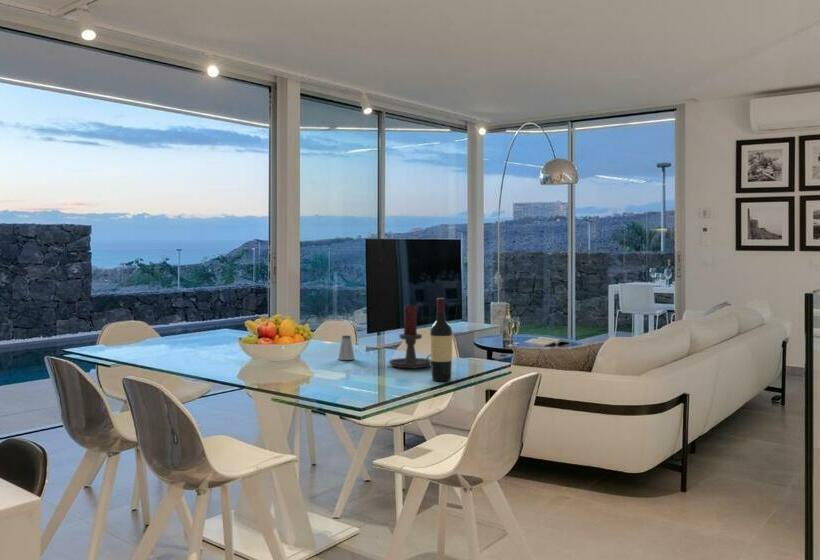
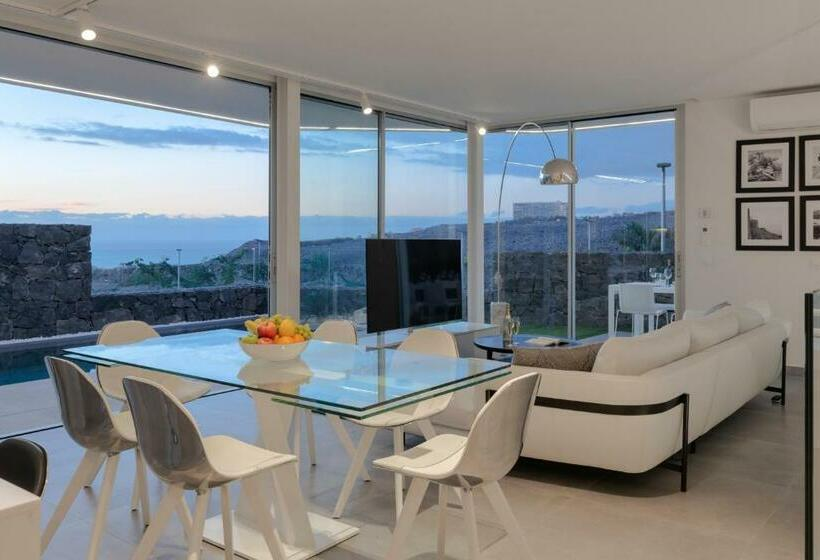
- wine bottle [429,297,453,382]
- candle holder [388,305,431,369]
- saltshaker [337,334,356,361]
